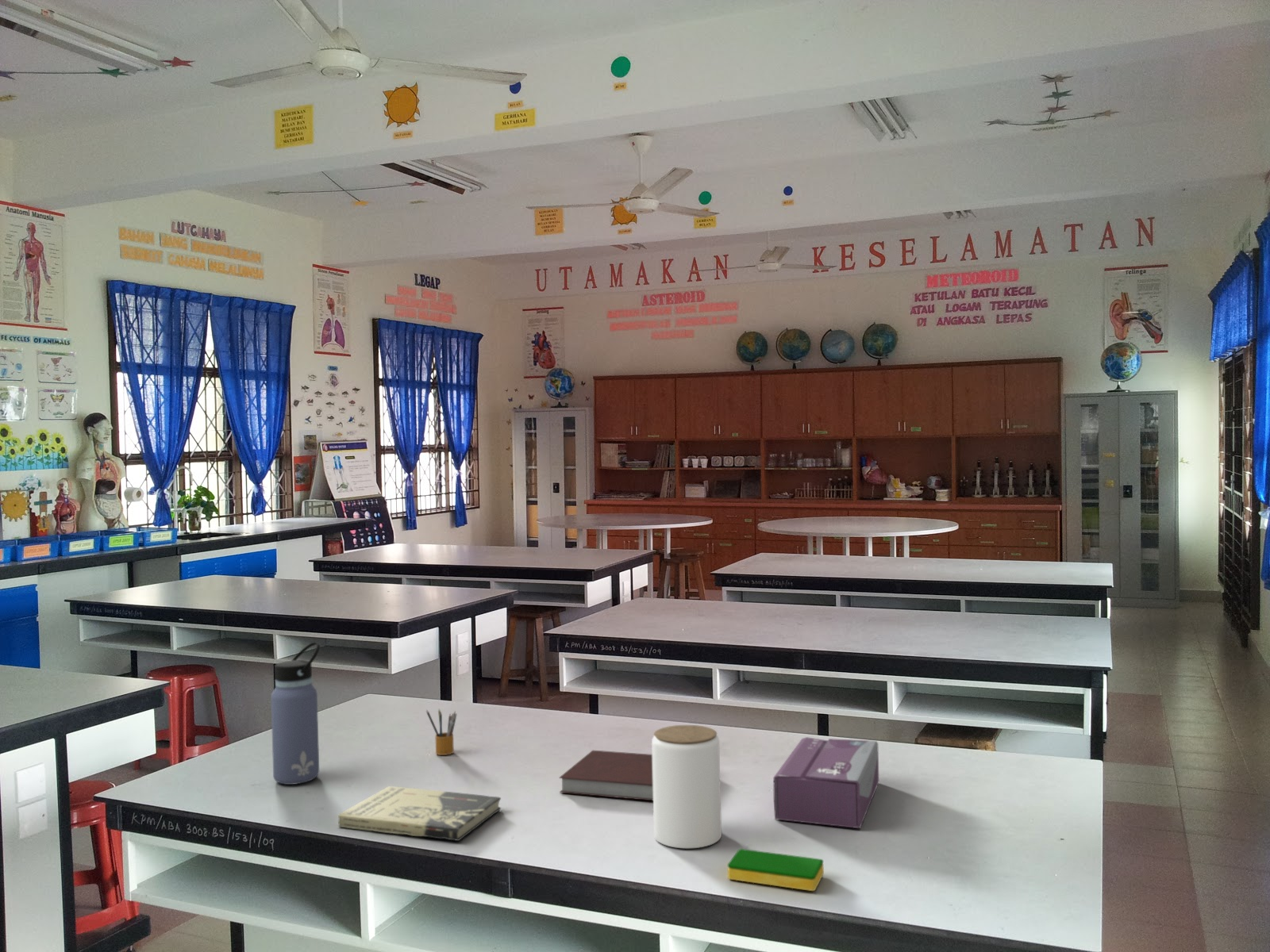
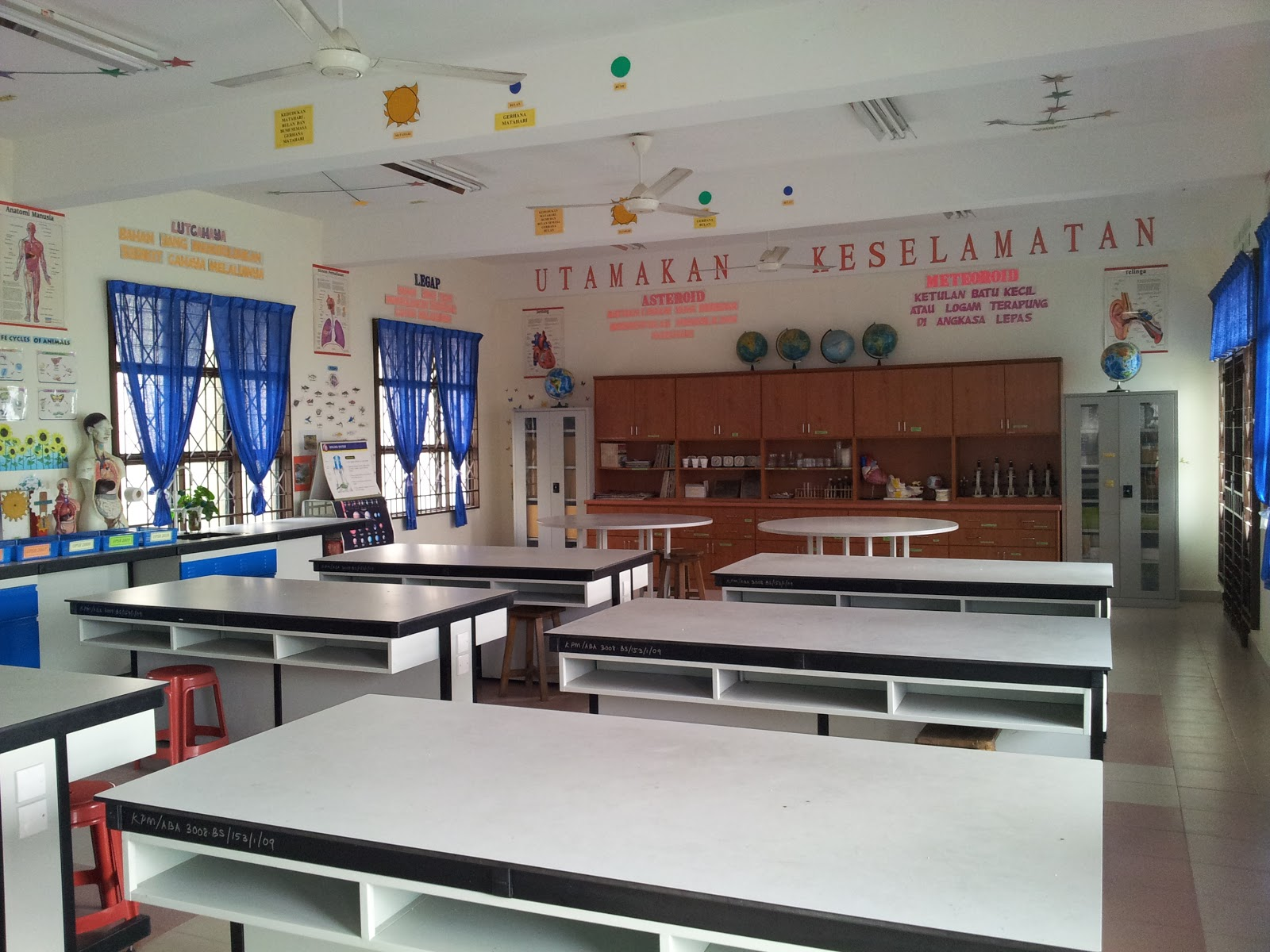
- tissue box [773,736,879,829]
- jar [651,724,722,849]
- notebook [558,750,653,801]
- dish sponge [727,848,825,892]
- book [337,785,502,842]
- pencil box [425,708,458,756]
- water bottle [270,641,321,785]
